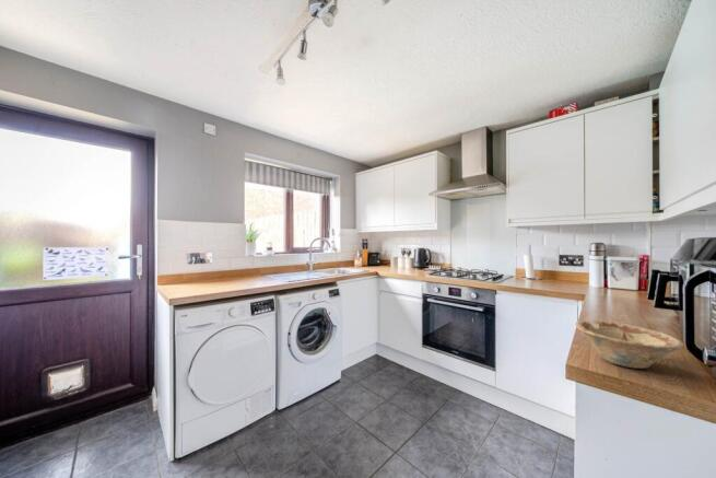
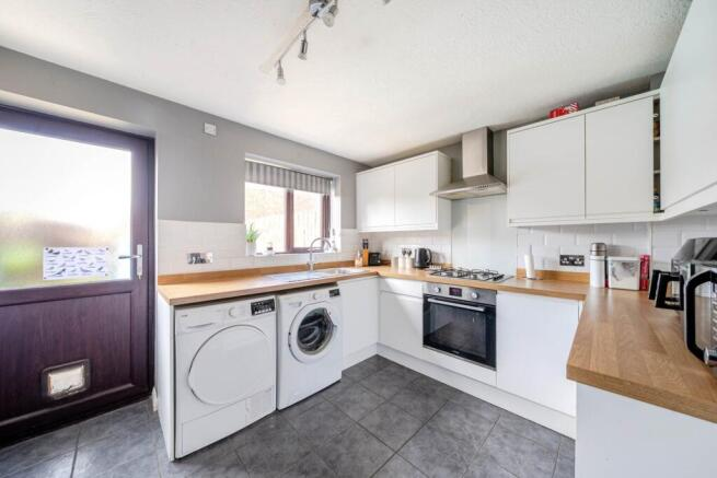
- dish [574,318,684,370]
